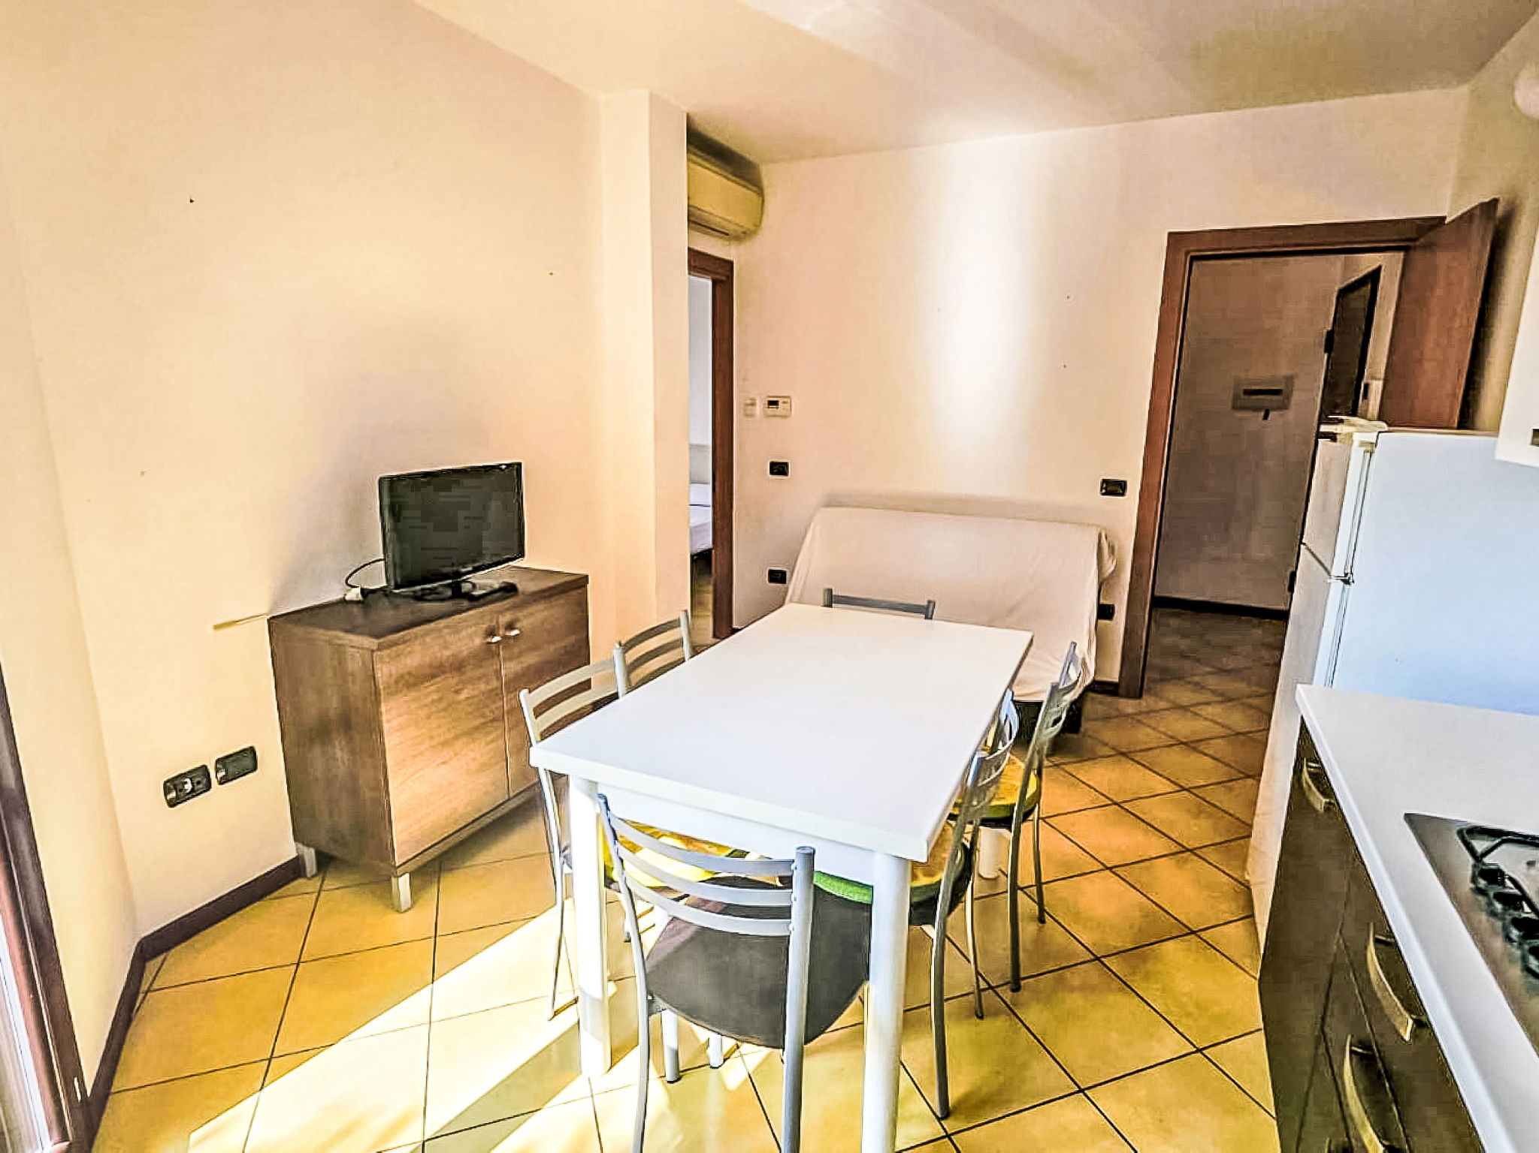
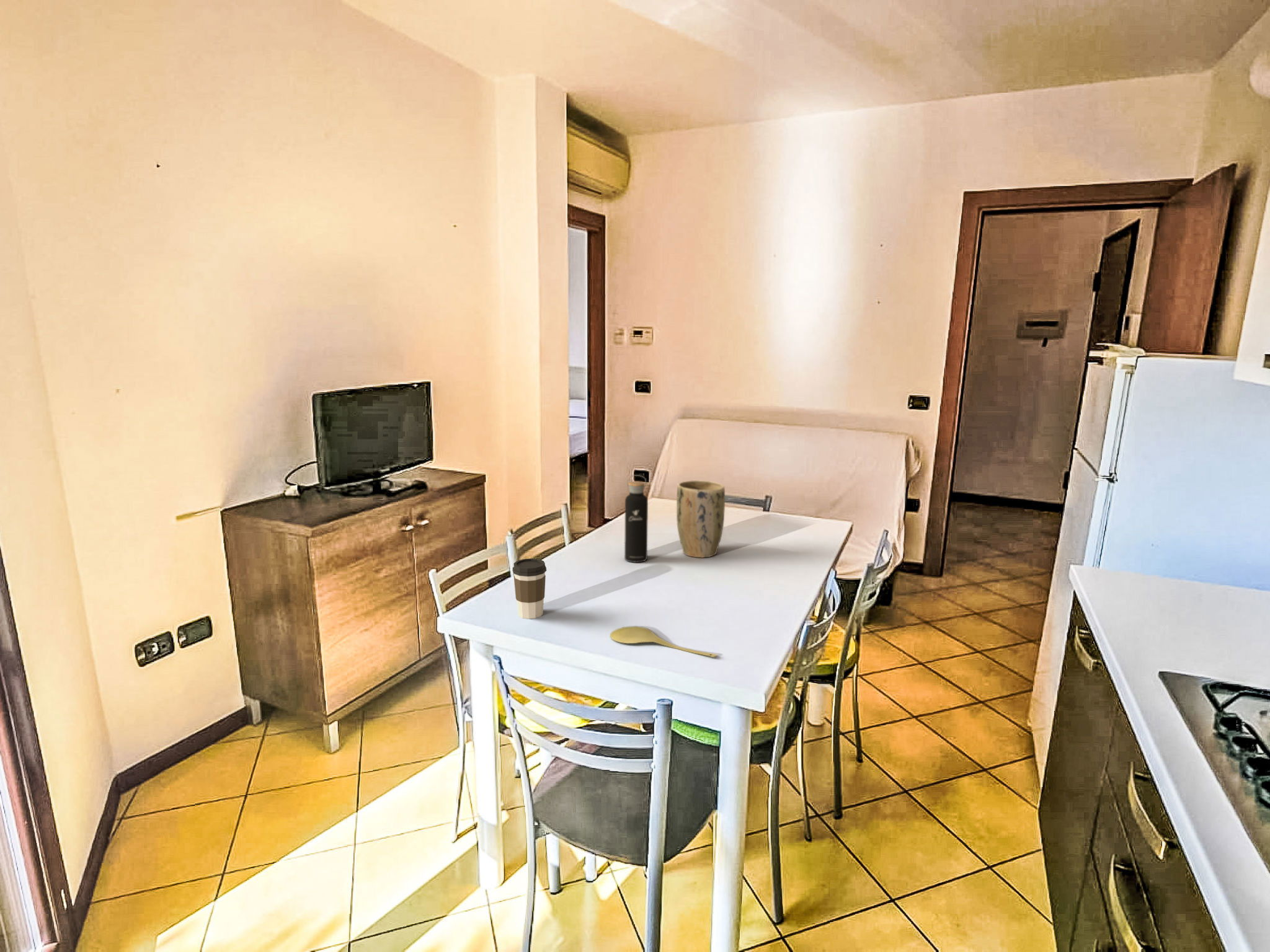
+ coffee cup [512,558,547,619]
+ plant pot [676,480,726,558]
+ water bottle [624,474,649,563]
+ spoon [610,625,717,658]
